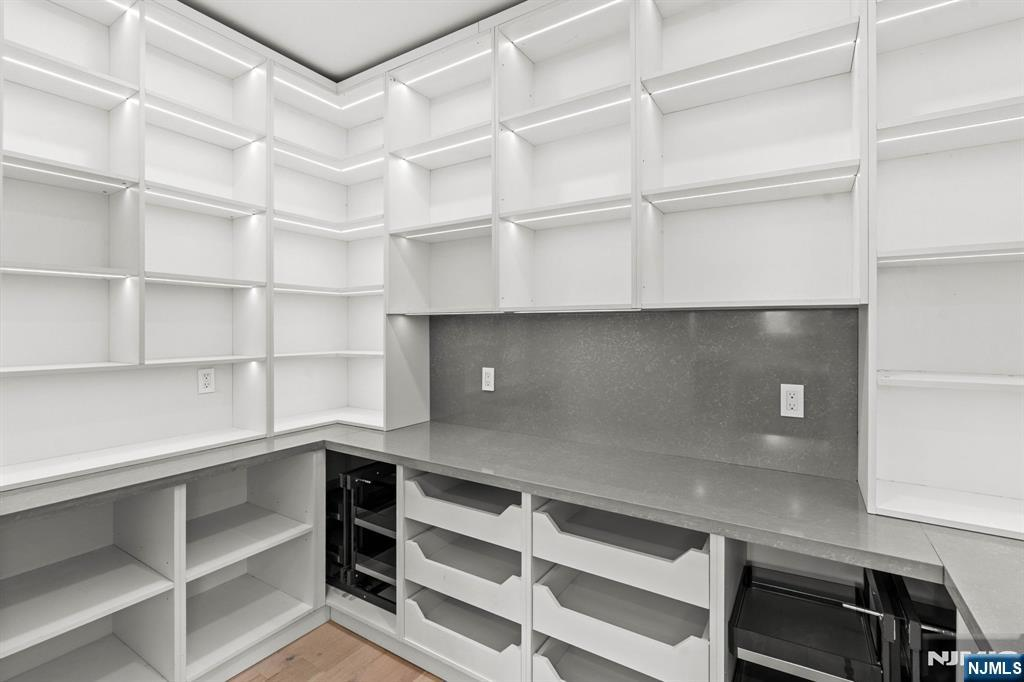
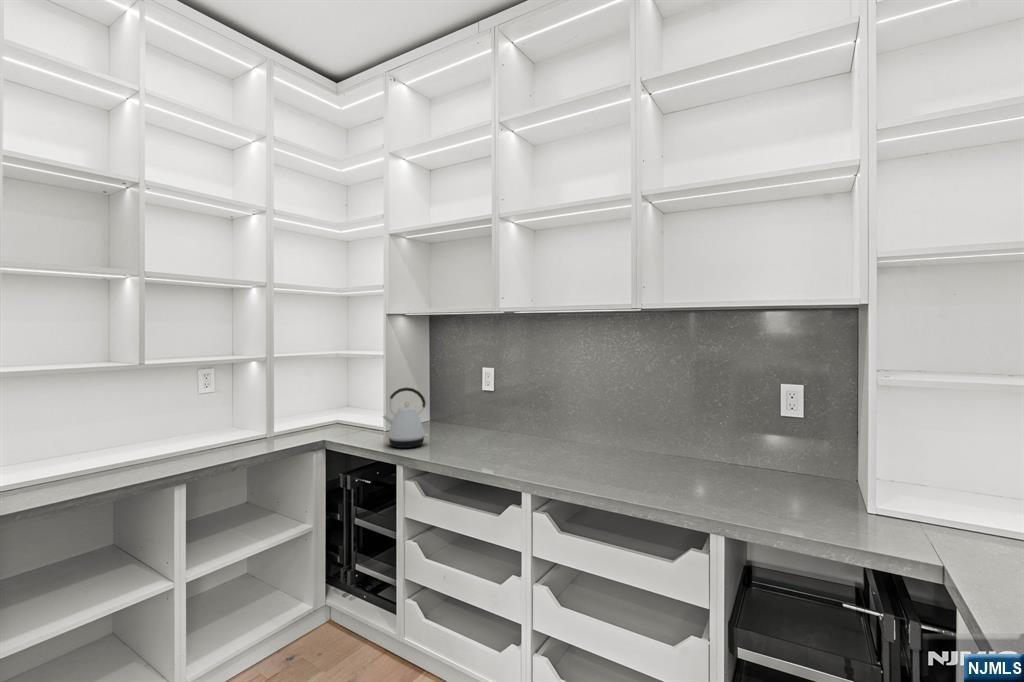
+ kettle [382,386,429,449]
